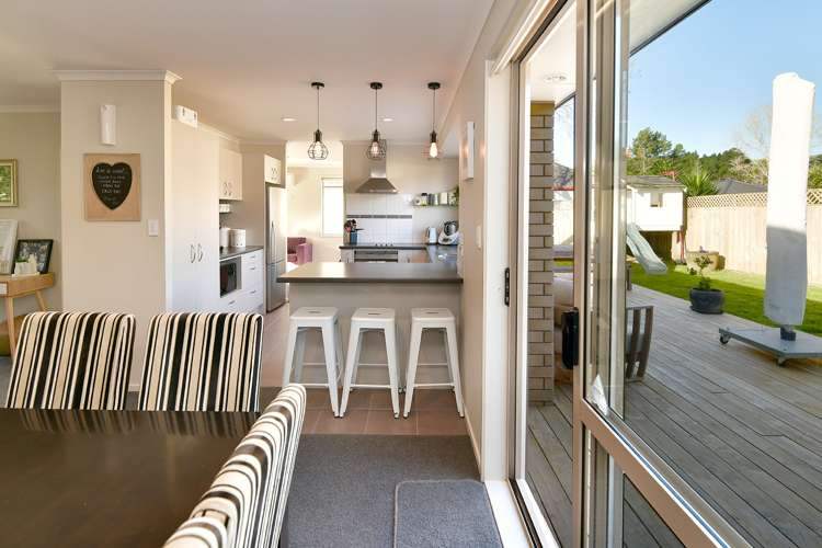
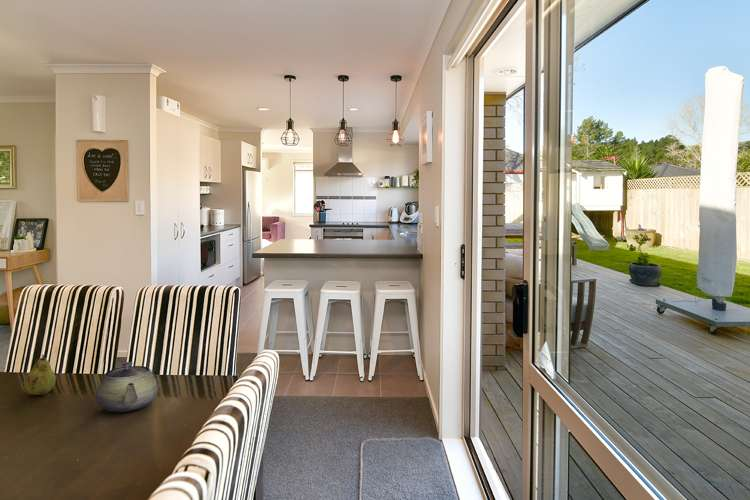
+ teapot [95,361,159,413]
+ fruit [23,354,57,396]
